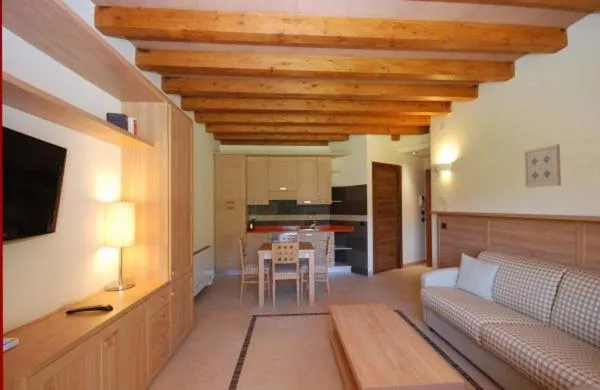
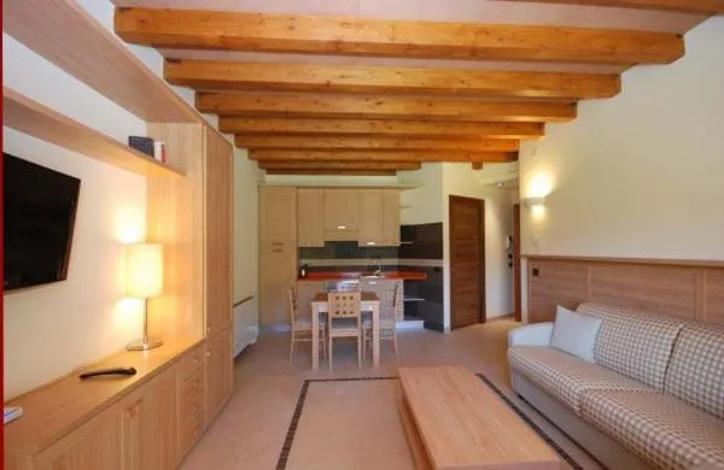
- wall art [523,143,562,189]
